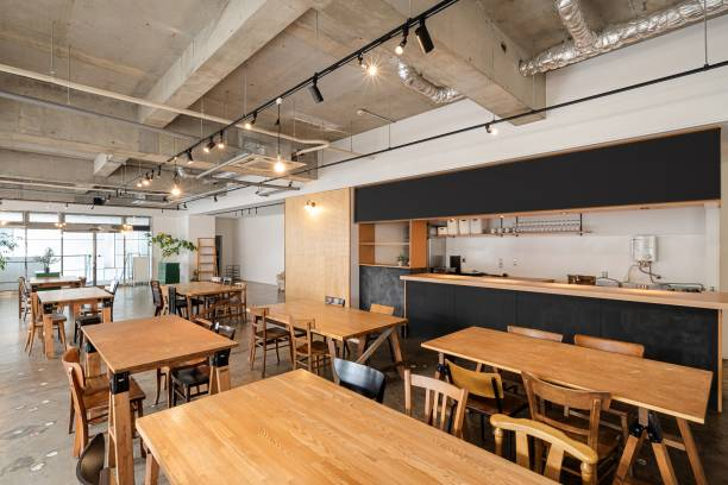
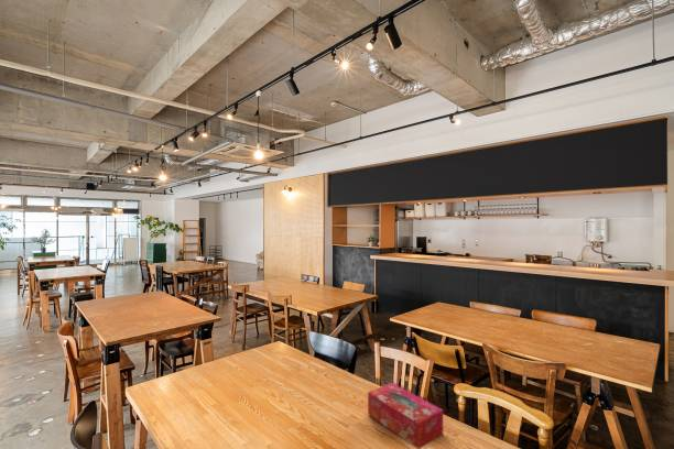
+ tissue box [367,382,444,449]
